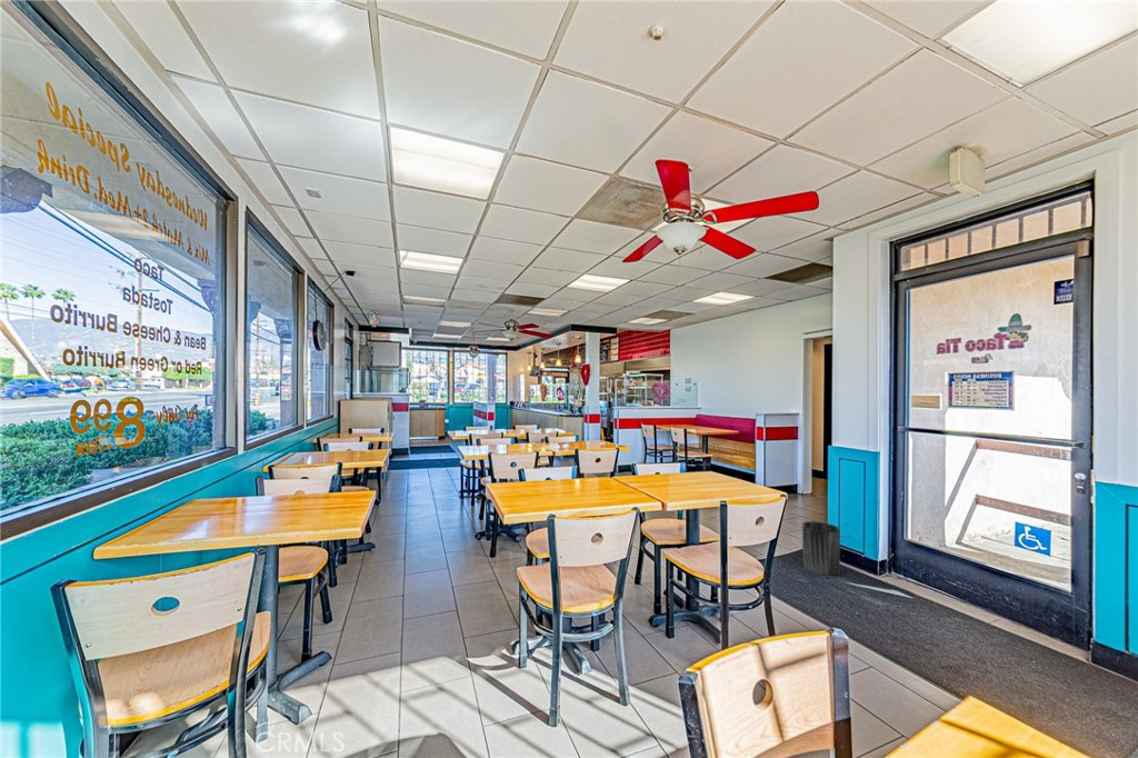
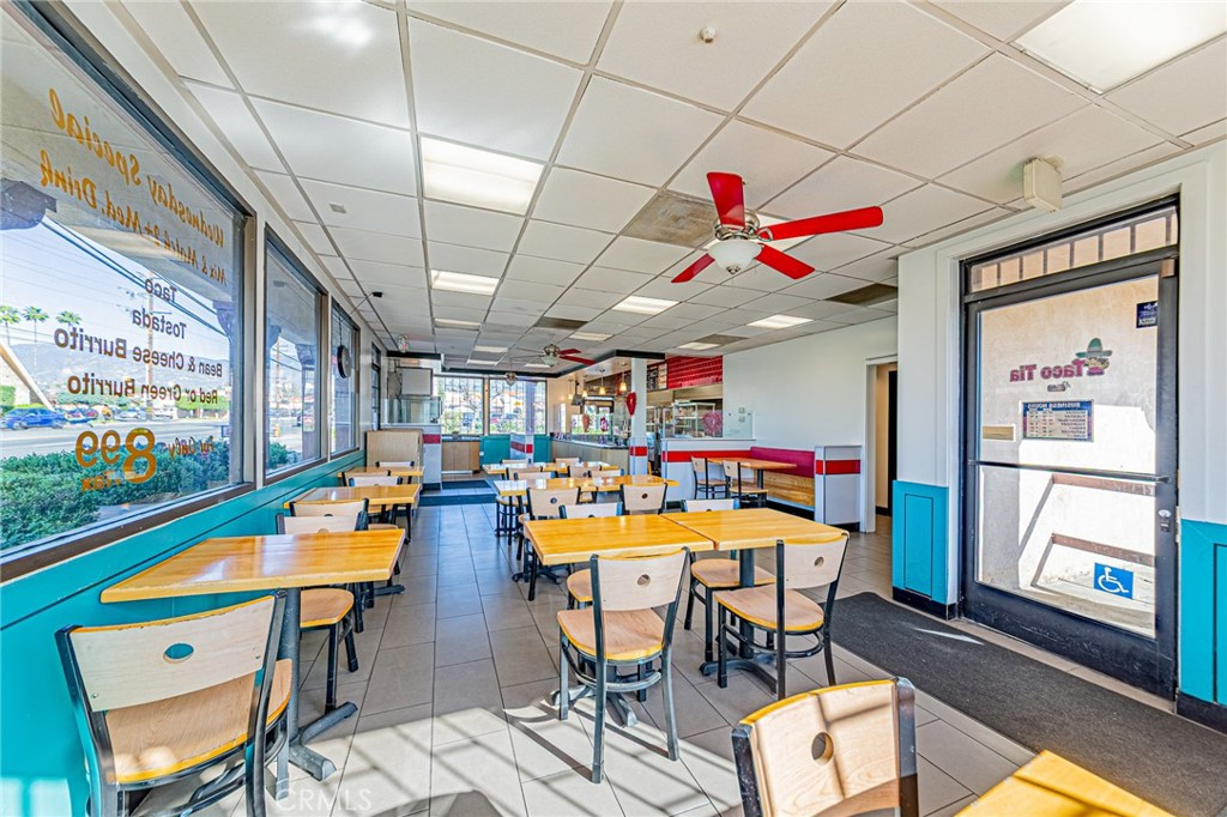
- trash can [801,520,841,577]
